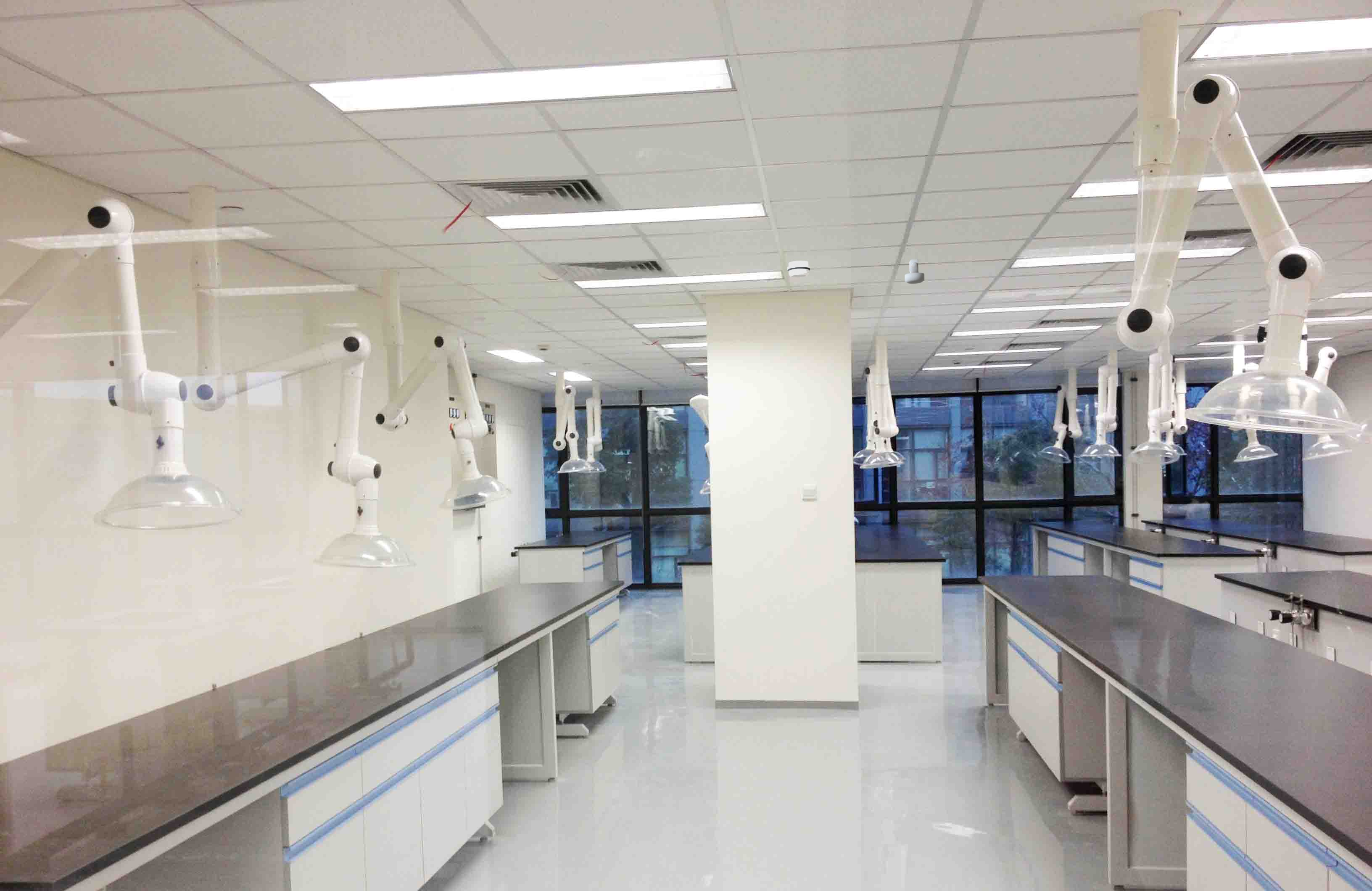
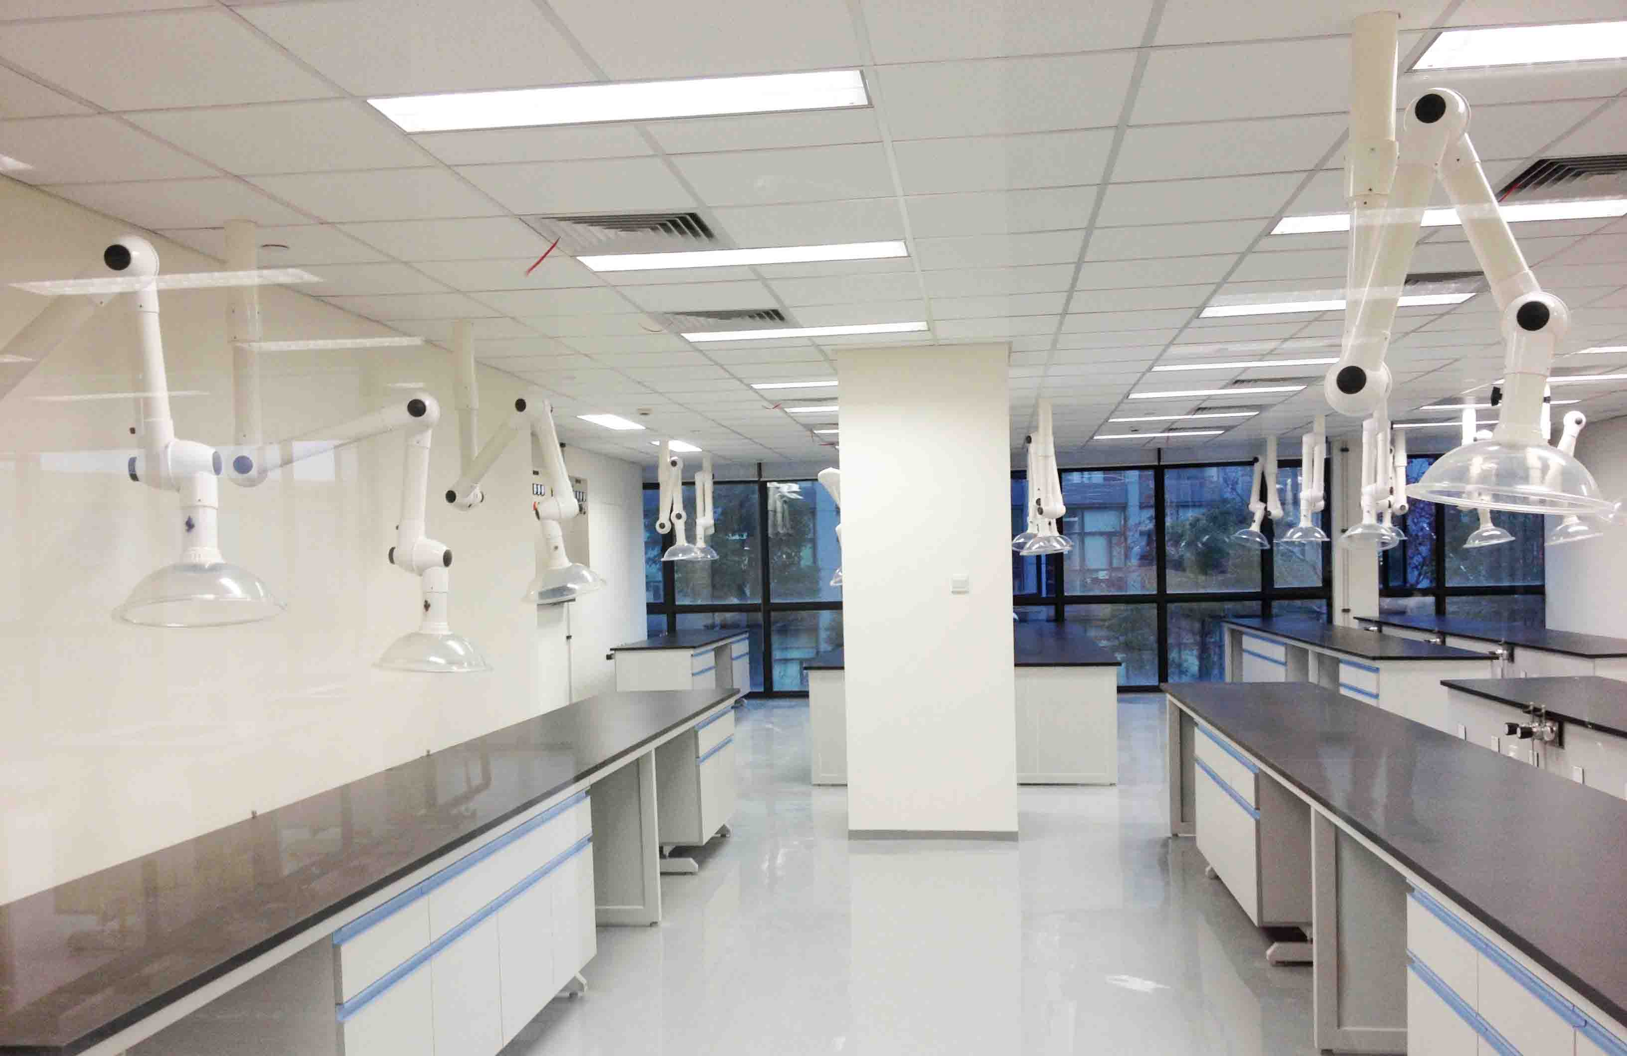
- security camera [904,259,925,284]
- smoke detector [787,260,811,278]
